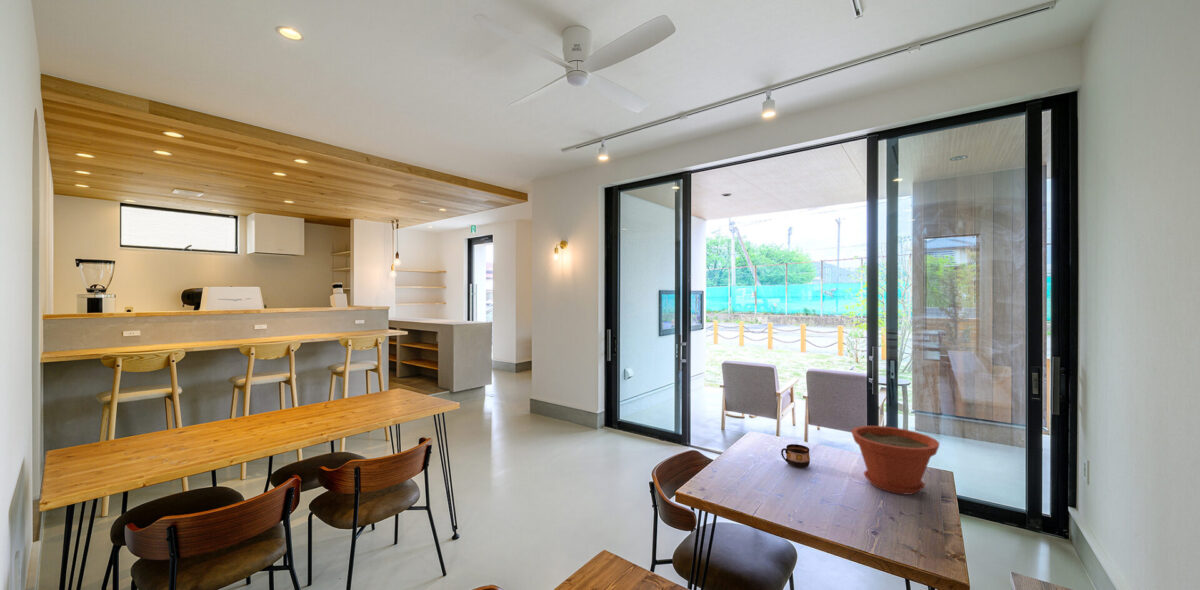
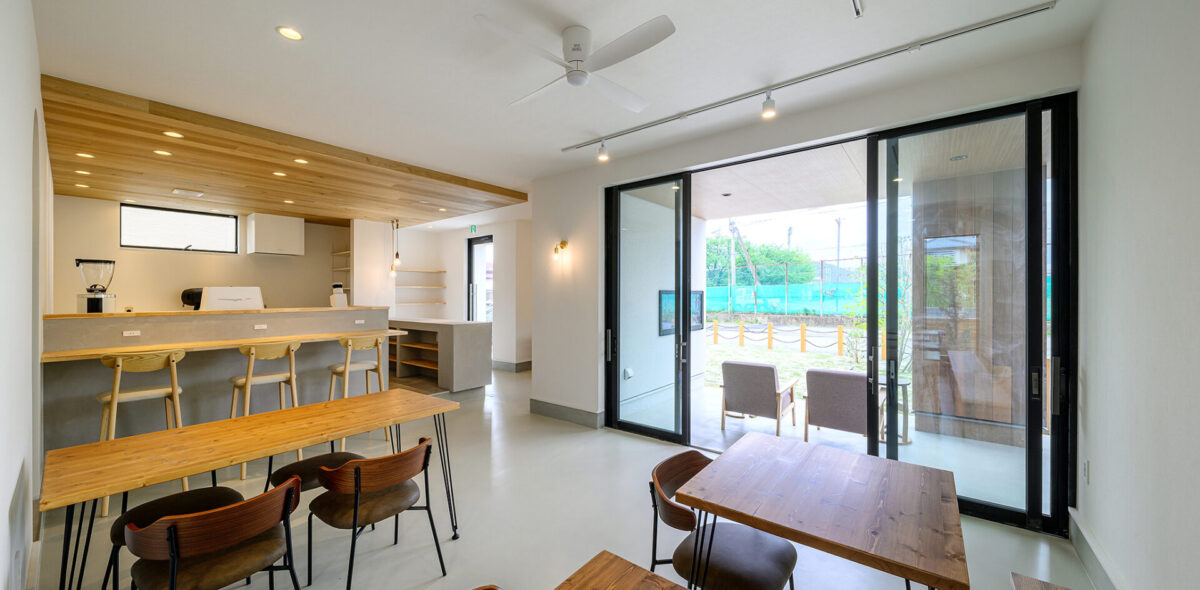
- plant pot [850,425,940,496]
- cup [780,443,811,469]
